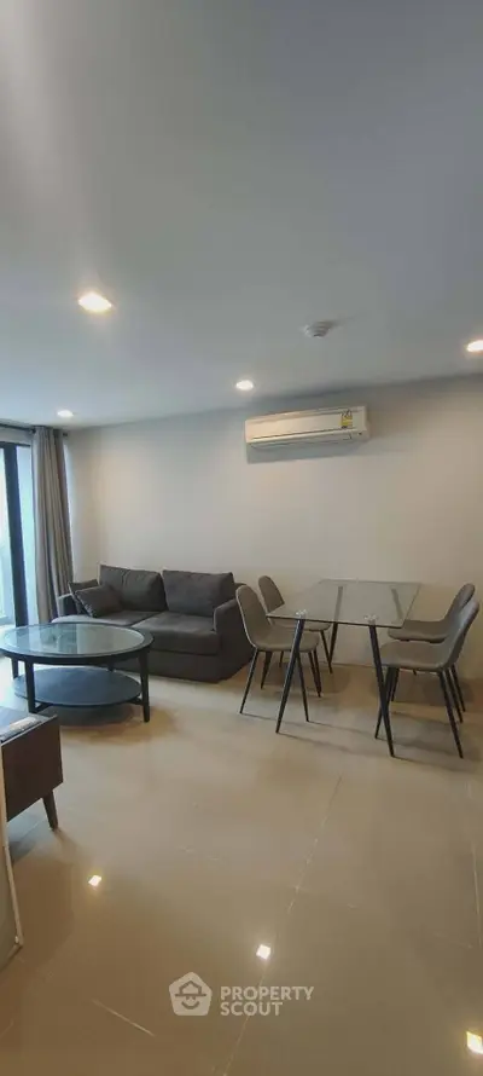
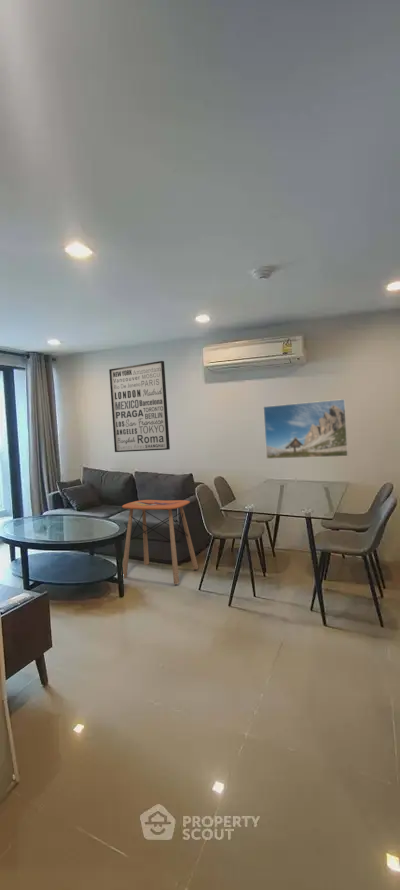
+ wall art [108,360,171,453]
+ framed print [262,398,349,460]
+ side table [121,499,199,585]
